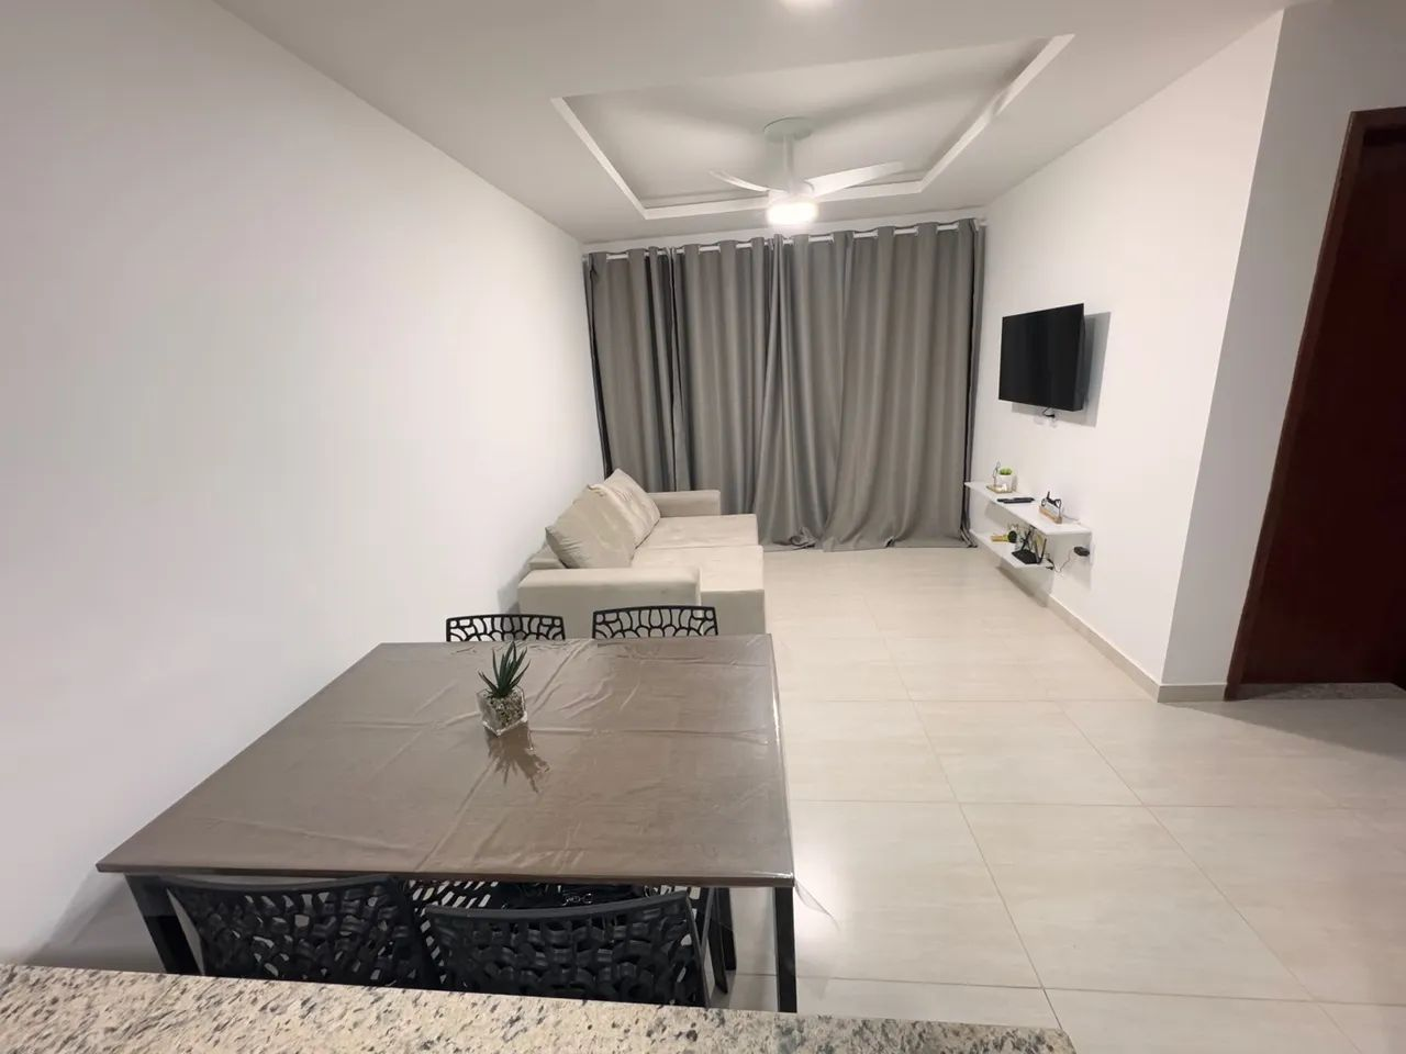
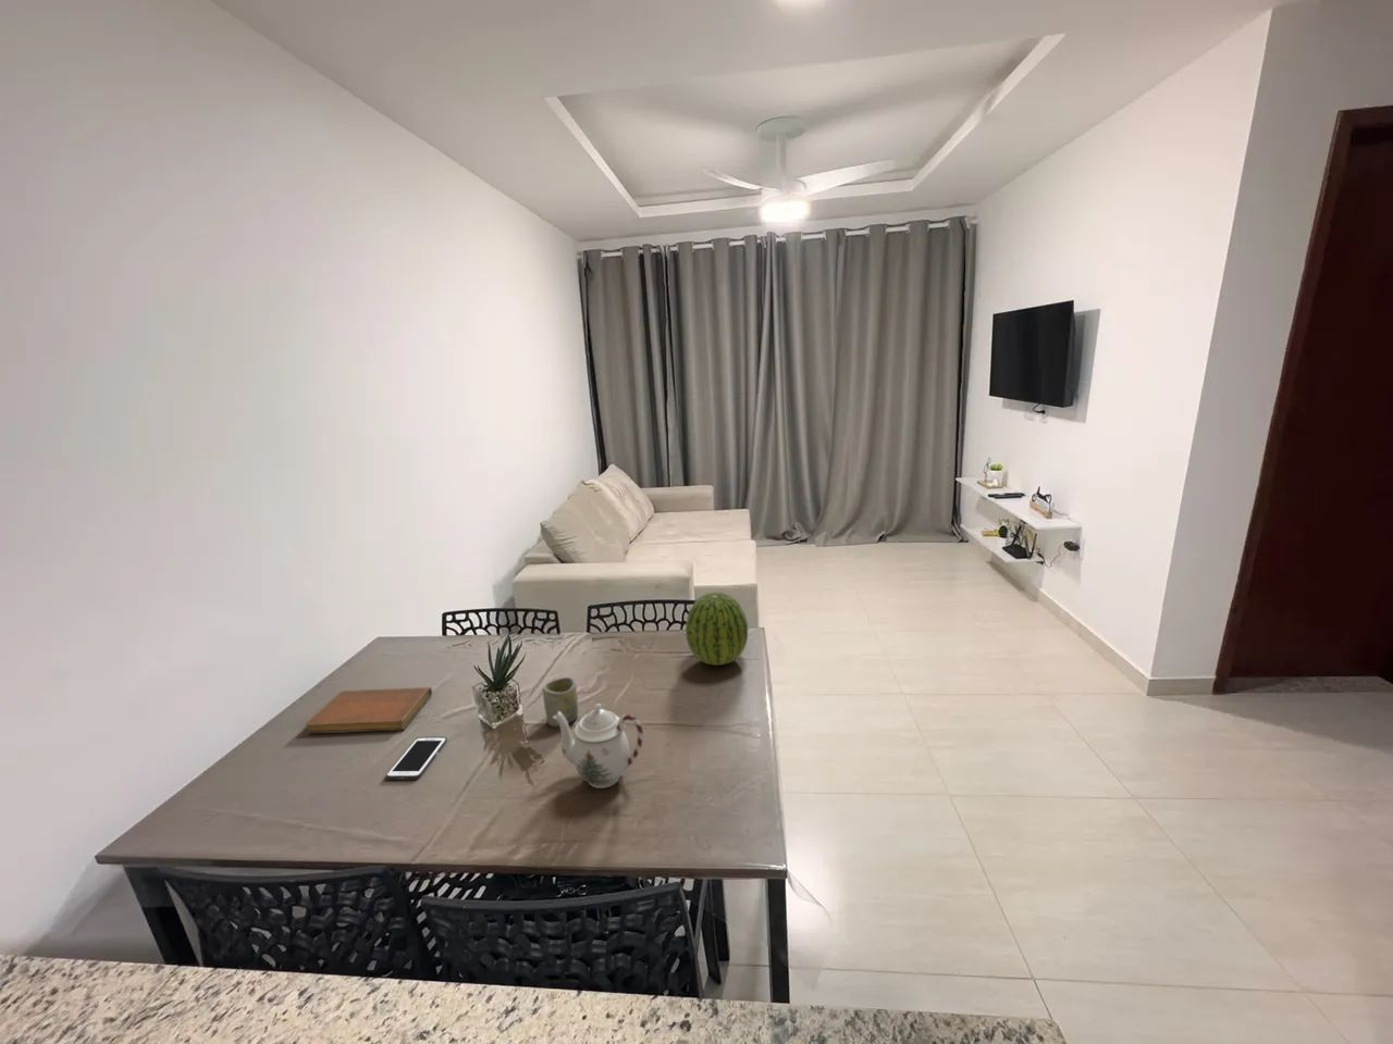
+ cell phone [385,736,449,781]
+ notebook [305,686,433,734]
+ fruit [684,591,749,667]
+ teapot [554,703,644,790]
+ cup [542,677,579,727]
